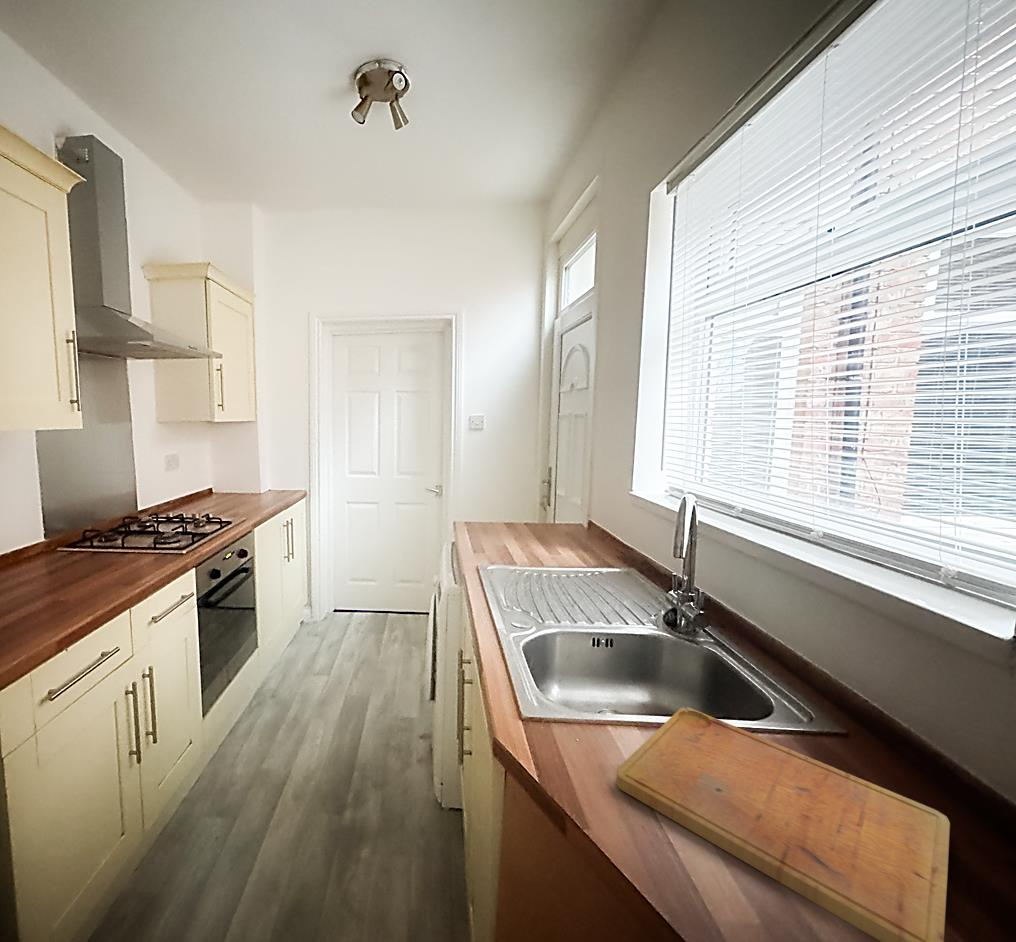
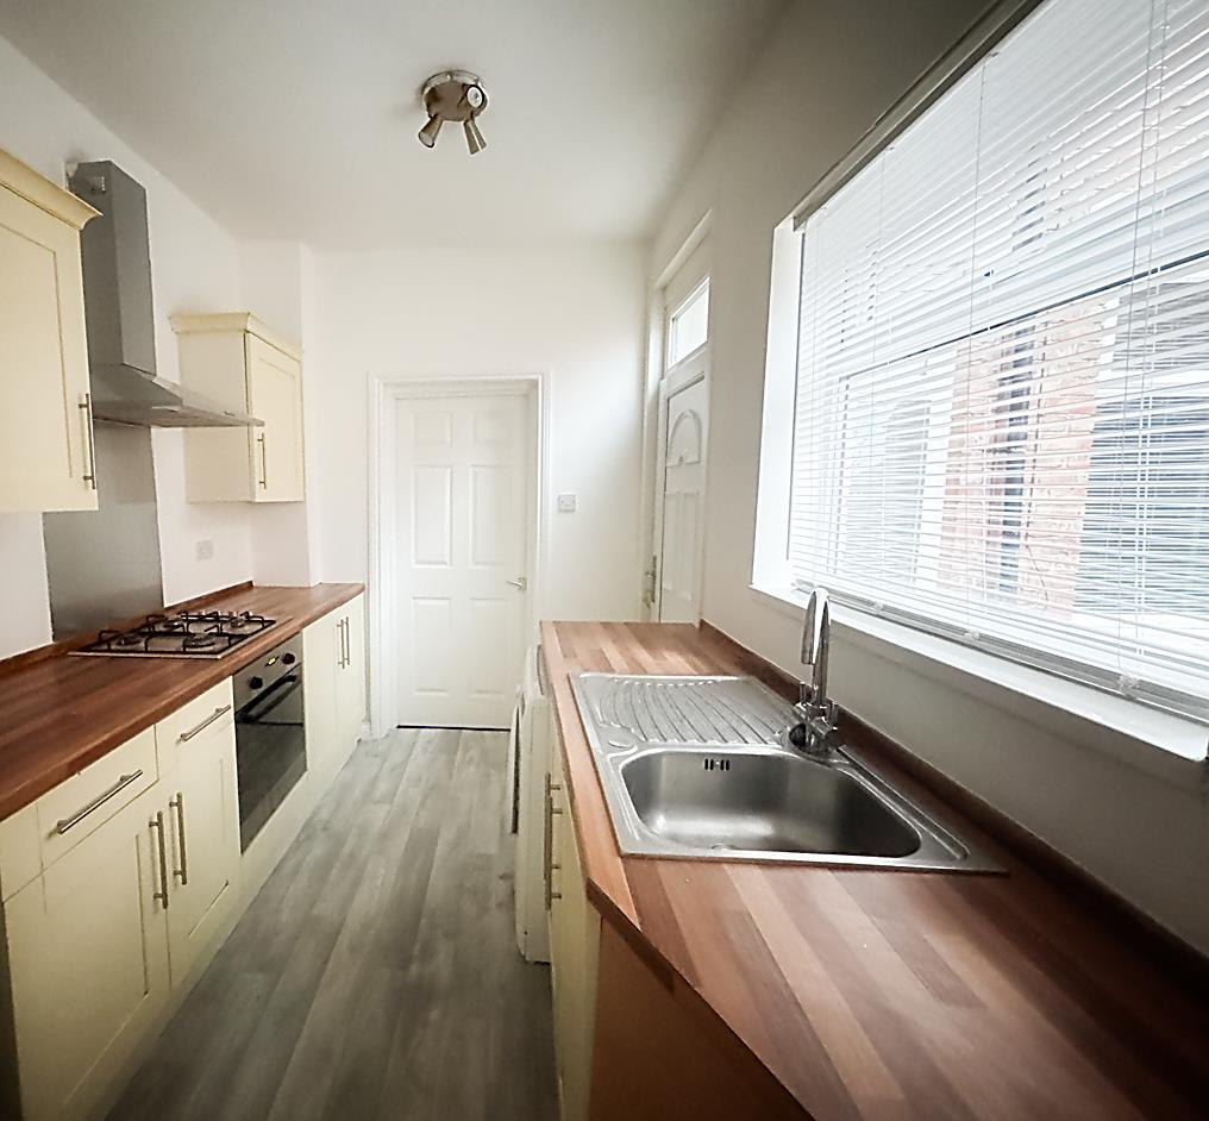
- cutting board [615,706,951,942]
